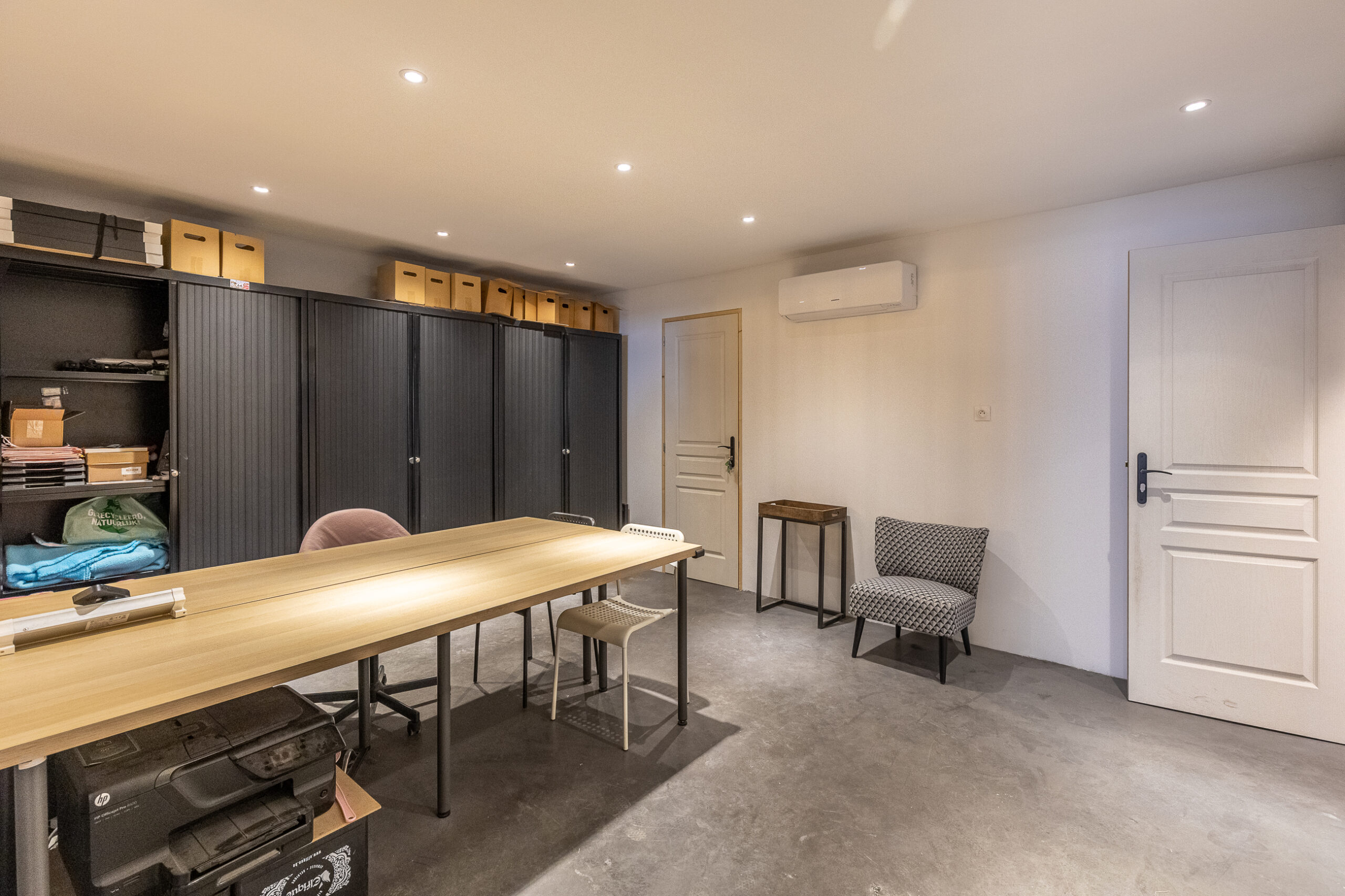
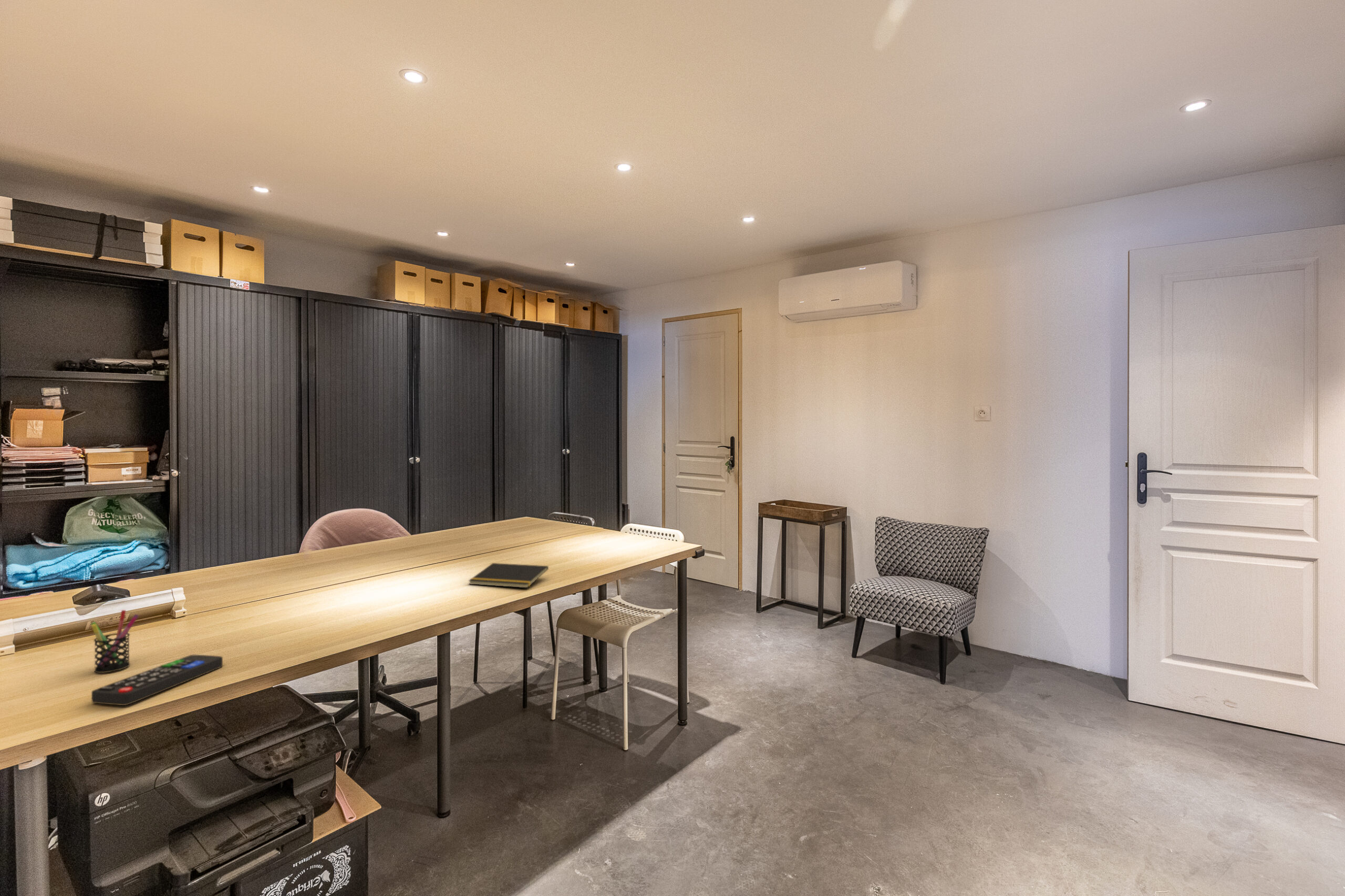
+ pen holder [90,610,139,673]
+ remote control [91,654,223,706]
+ notepad [468,562,549,588]
